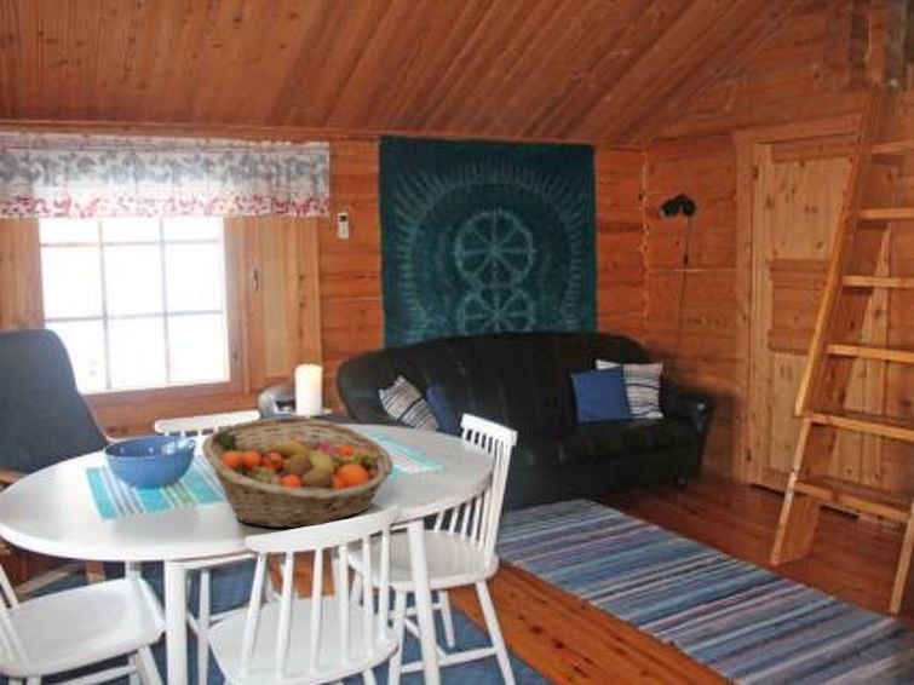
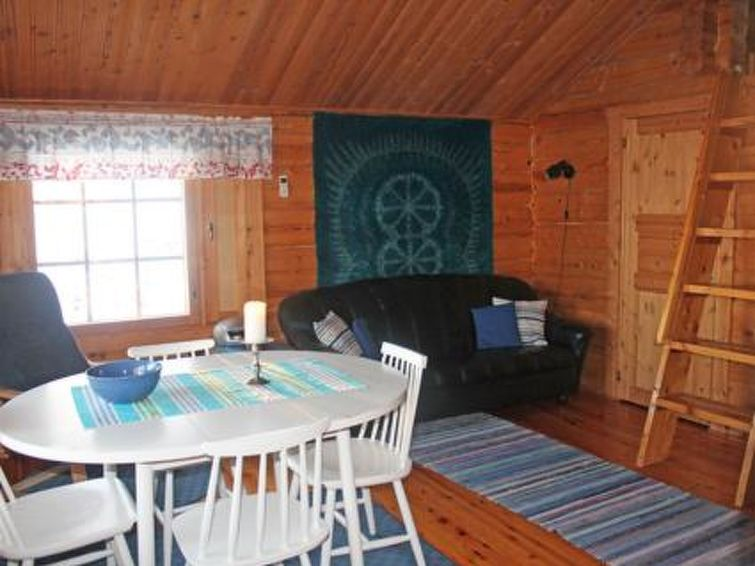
- fruit basket [200,415,395,529]
